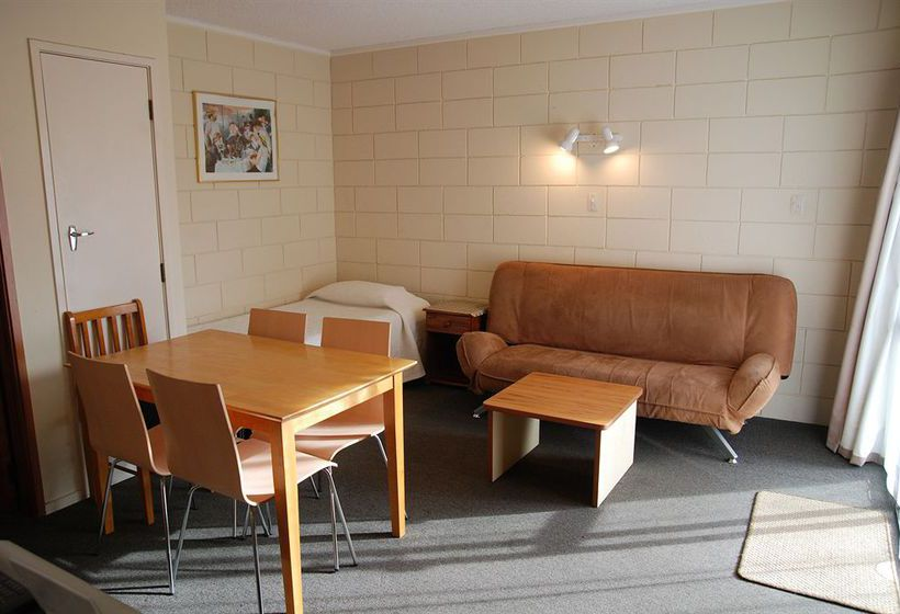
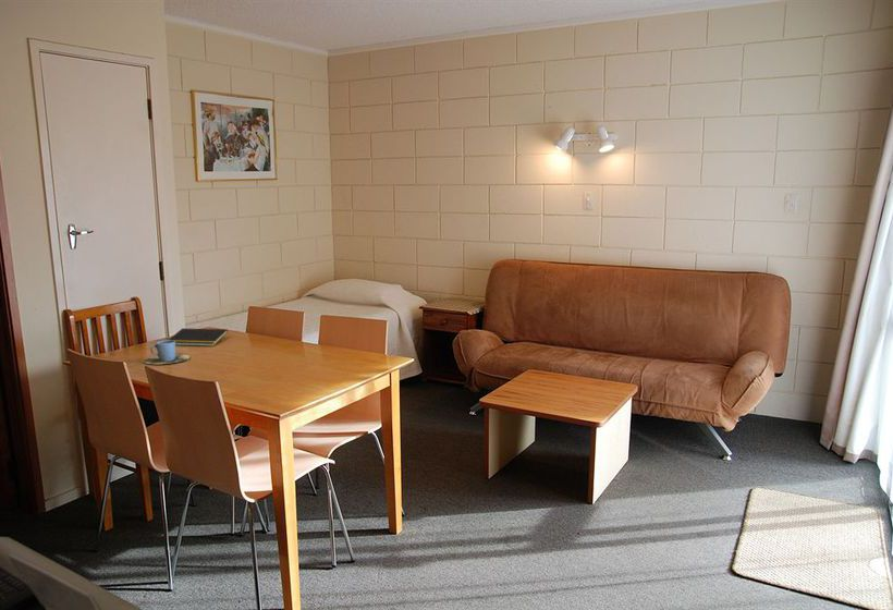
+ notepad [168,327,229,347]
+ cup [143,339,191,365]
